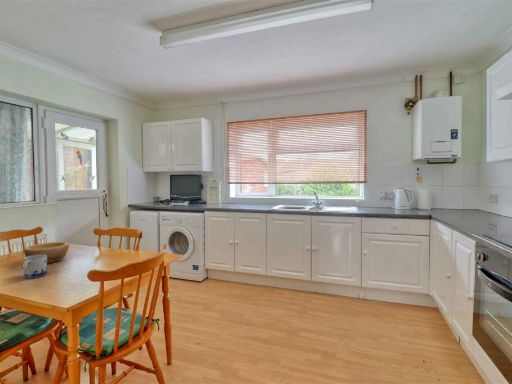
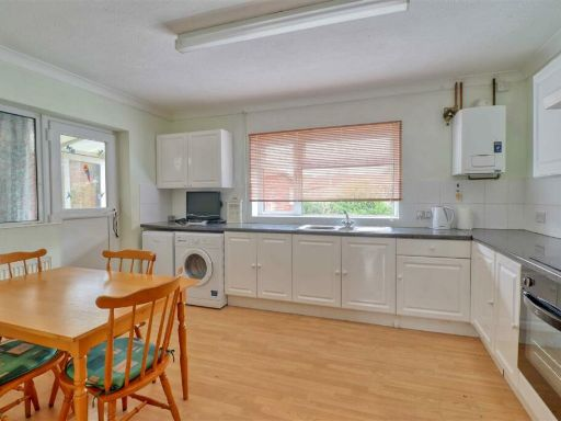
- mug [22,255,48,279]
- bowl [23,241,70,264]
